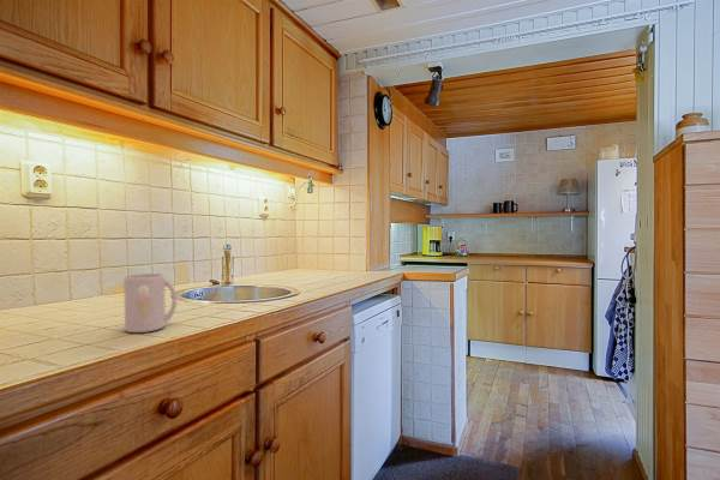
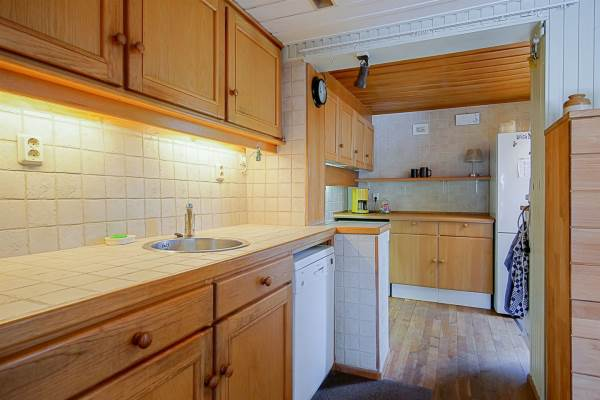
- mug [122,272,178,334]
